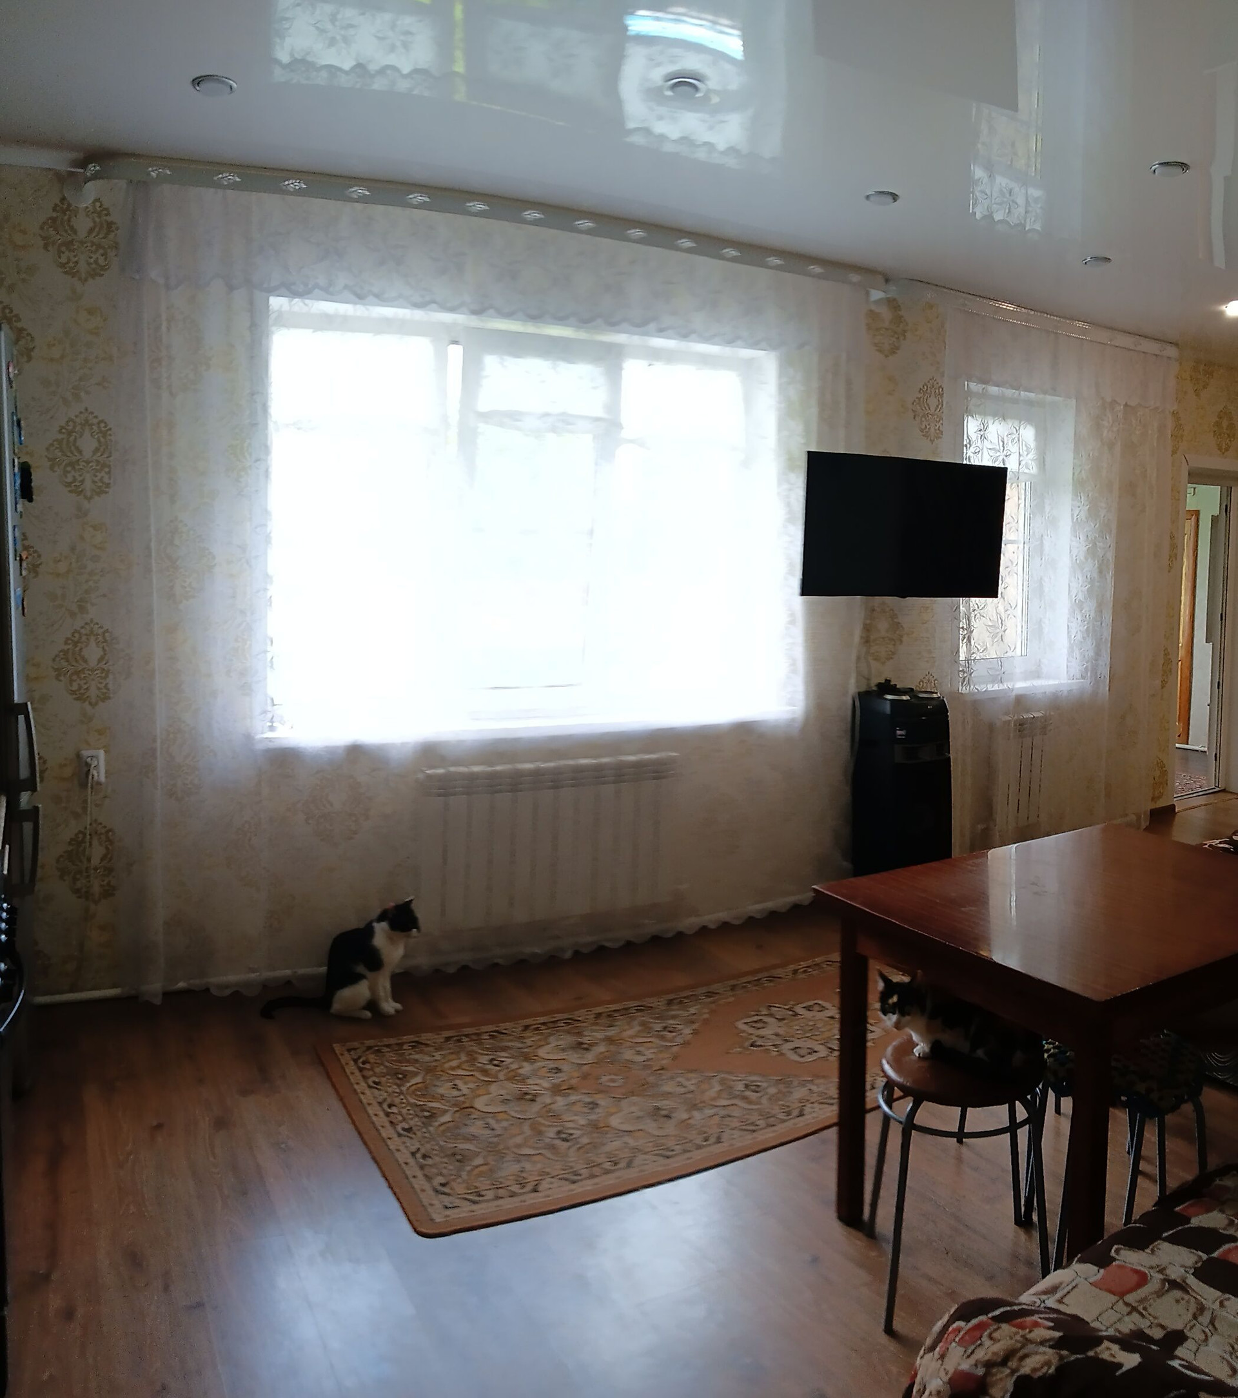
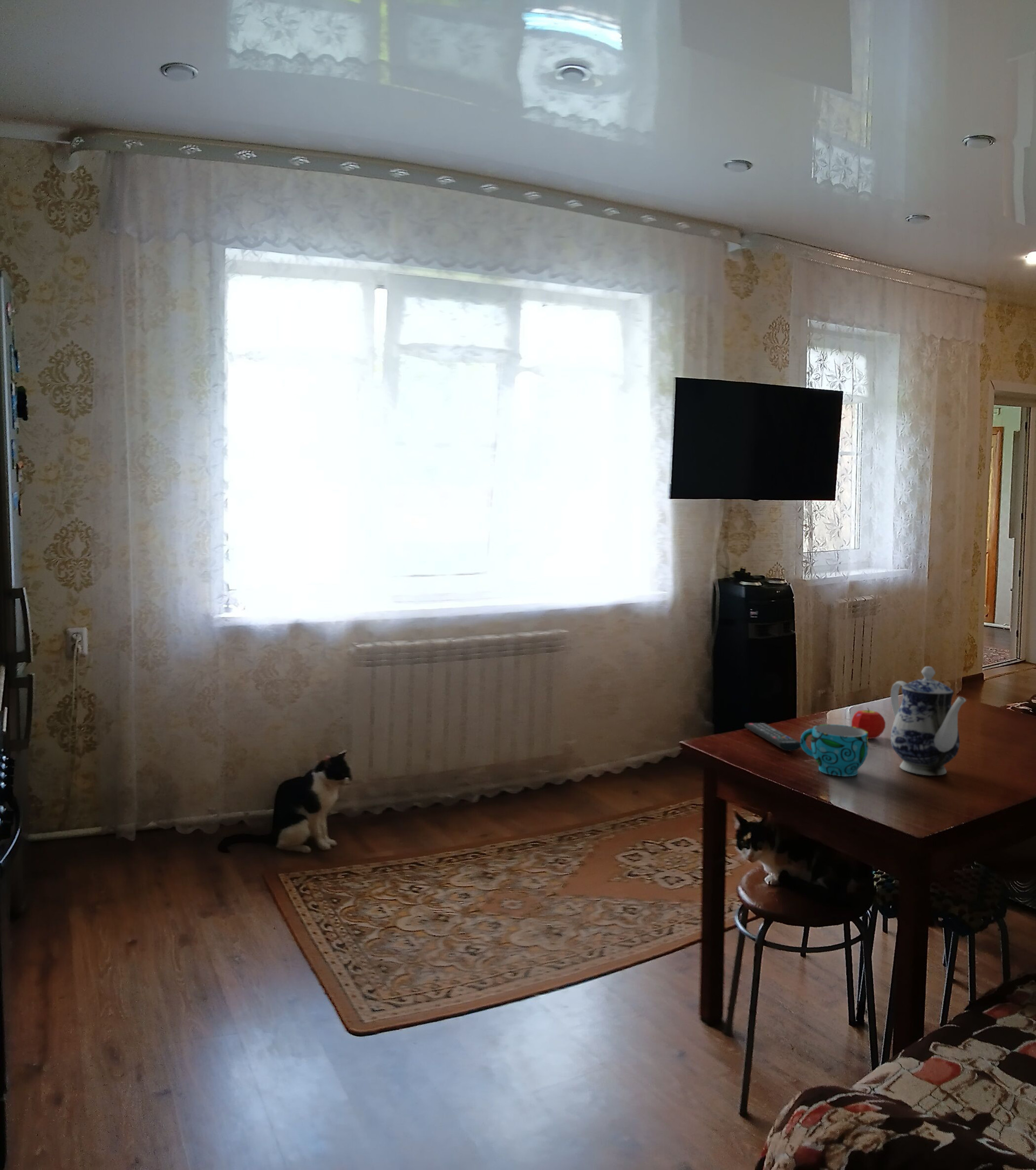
+ teapot [890,666,966,776]
+ cup [800,724,869,777]
+ fruit [851,707,886,740]
+ remote control [744,722,801,751]
